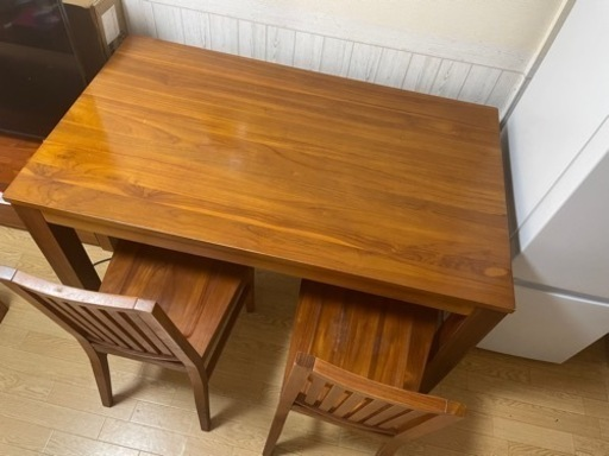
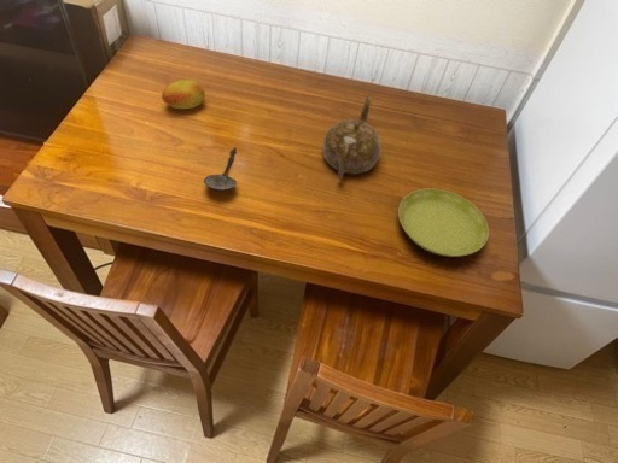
+ teapot [322,93,383,180]
+ spoon [203,146,238,192]
+ fruit [161,78,206,110]
+ saucer [397,187,490,258]
